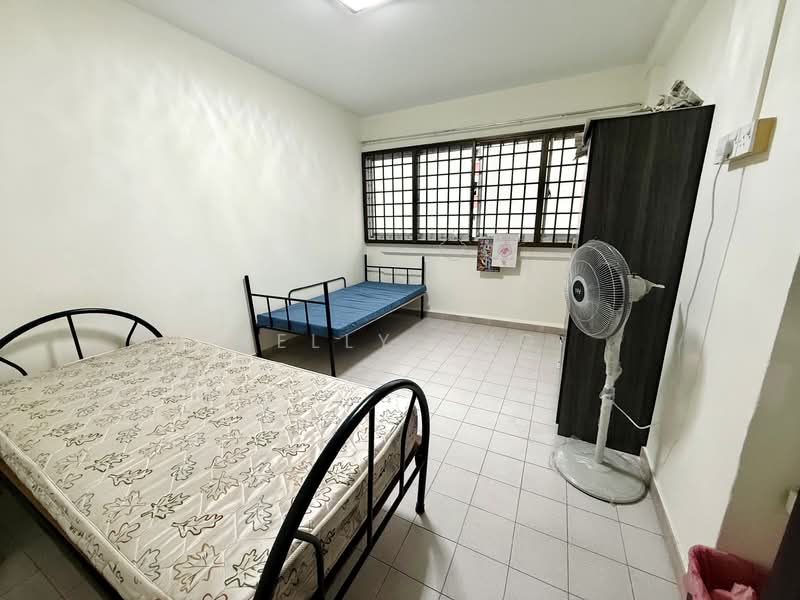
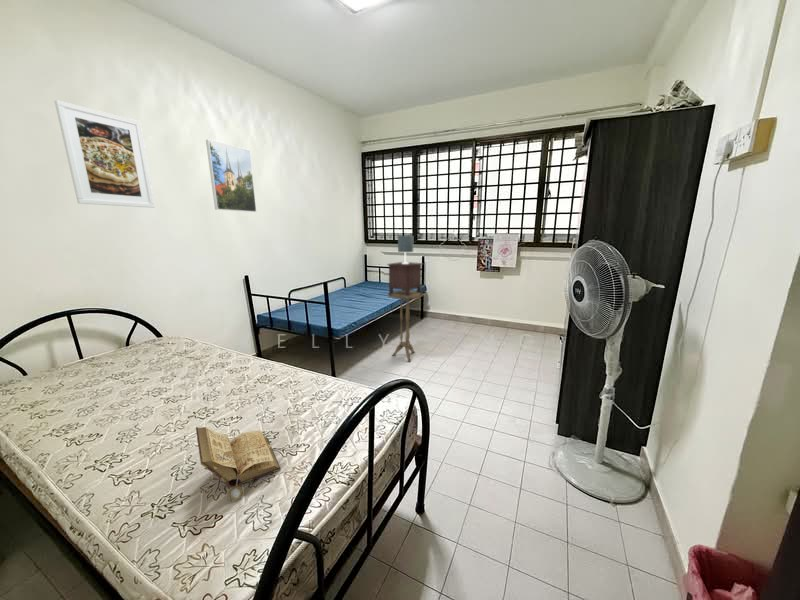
+ side table [387,289,424,363]
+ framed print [205,139,258,213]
+ table lamp [386,235,424,296]
+ book [195,426,282,503]
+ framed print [54,99,156,209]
